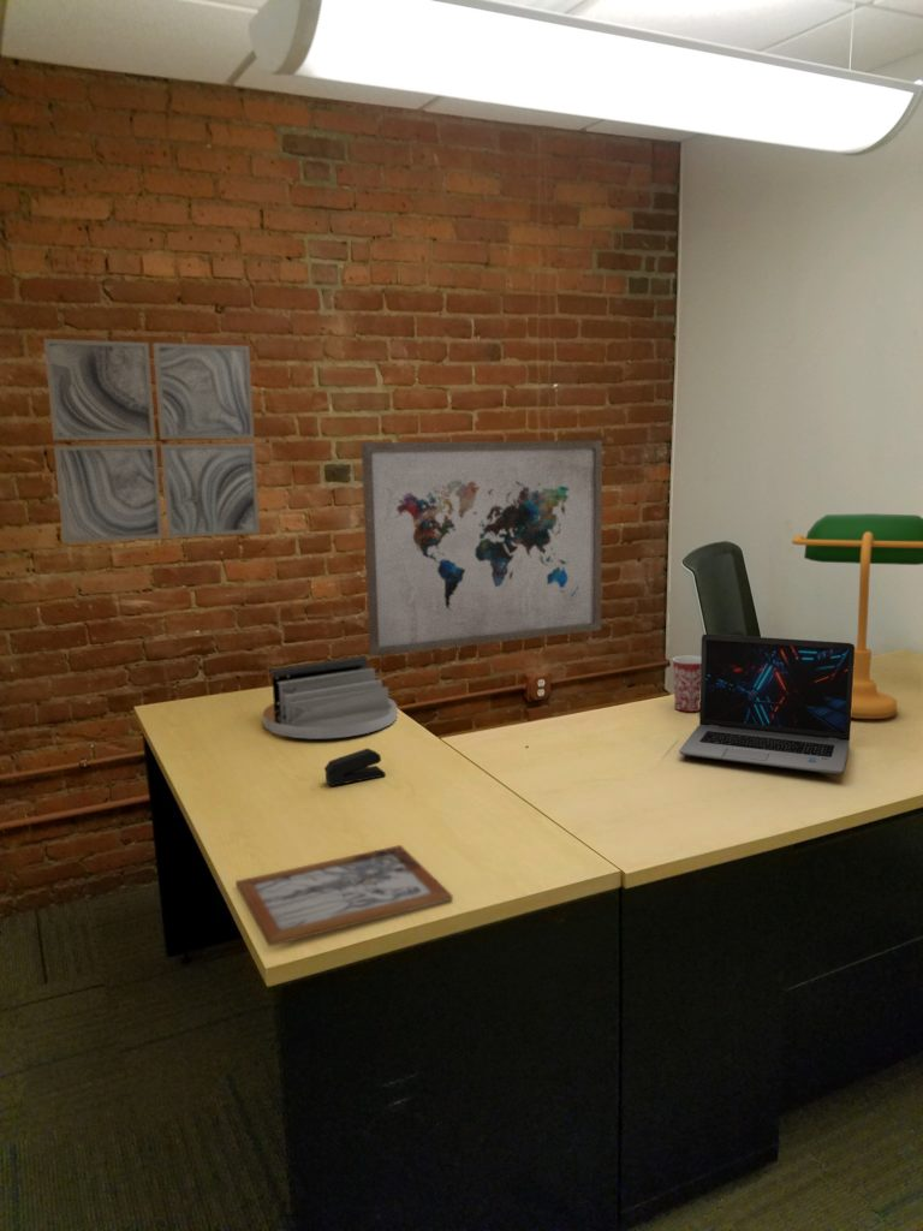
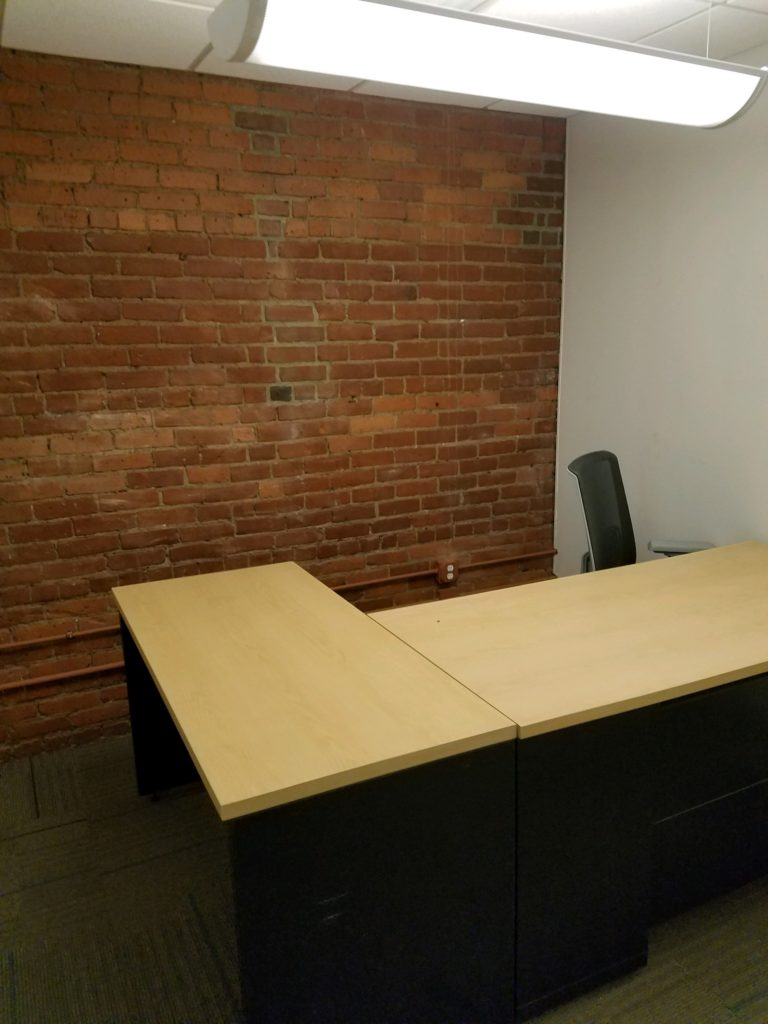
- wall art [43,338,261,545]
- desk organizer [262,654,399,739]
- wall art [361,439,603,658]
- picture frame [234,844,454,947]
- mug [671,655,701,713]
- stapler [323,747,387,787]
- desk lamp [791,512,923,720]
- laptop [678,632,856,775]
